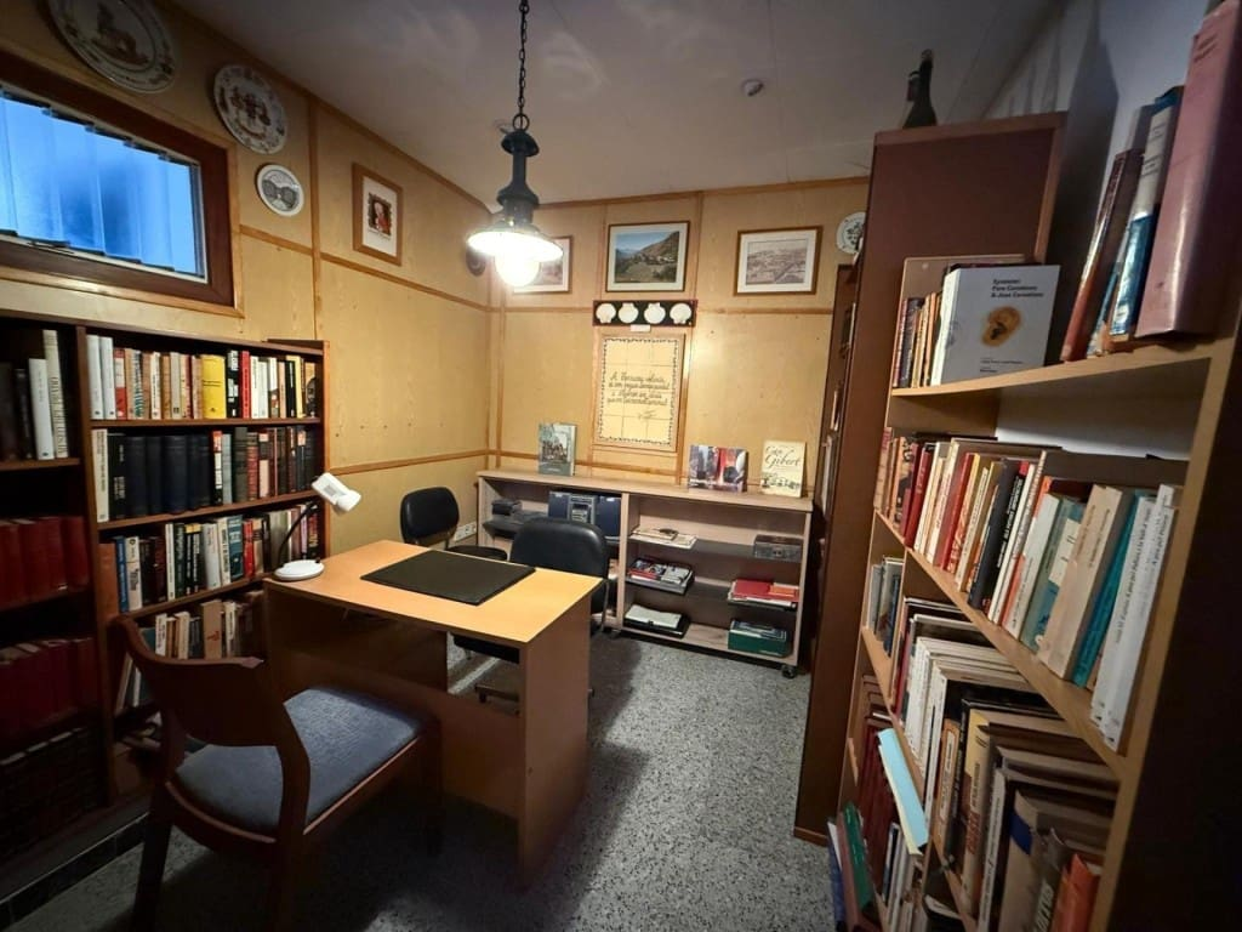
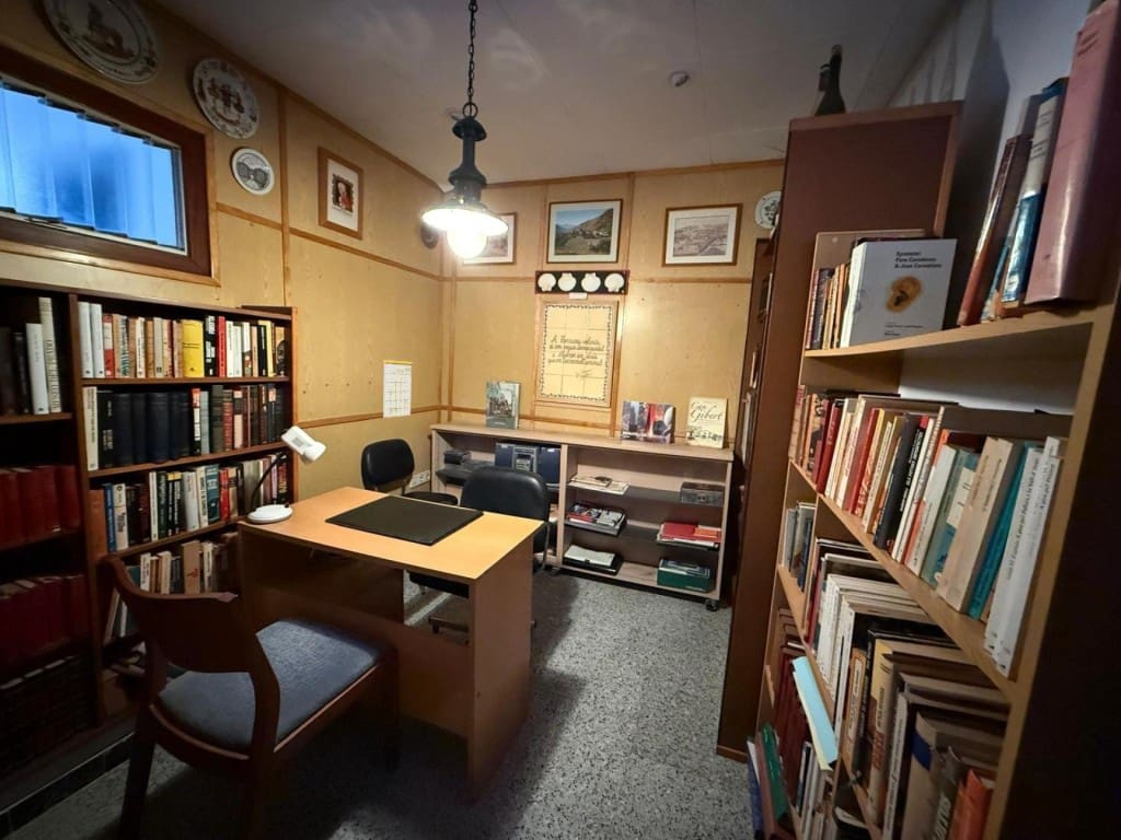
+ calendar [382,347,414,419]
